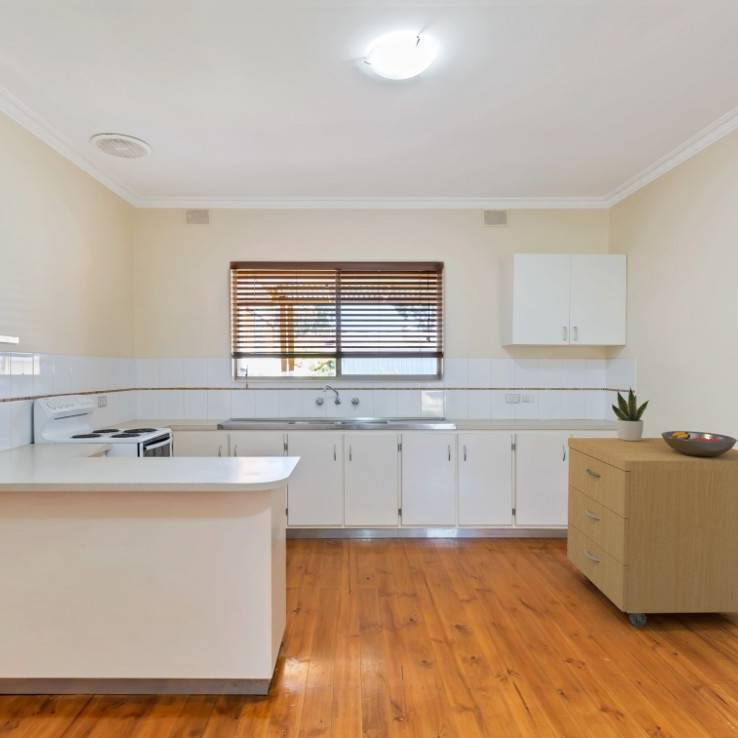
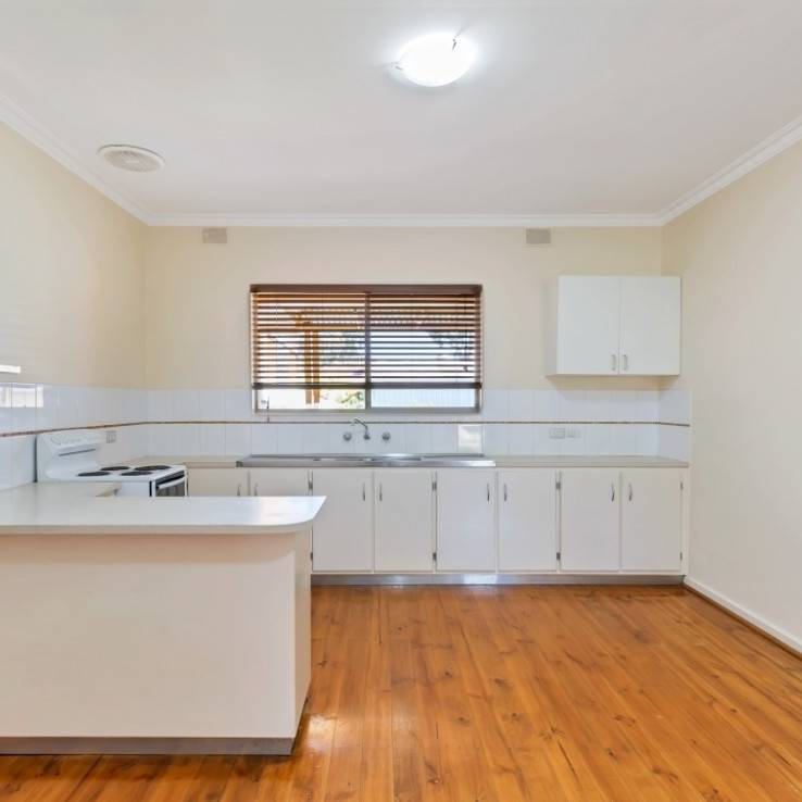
- storage cabinet [566,437,738,627]
- potted plant [611,385,650,442]
- fruit bowl [660,430,738,457]
